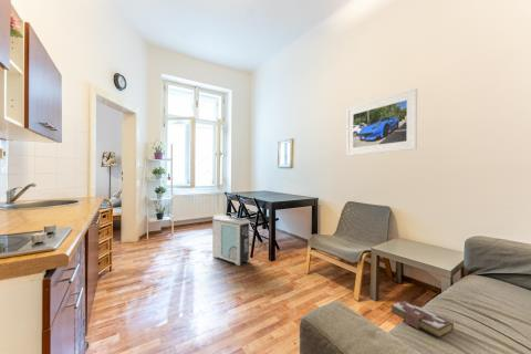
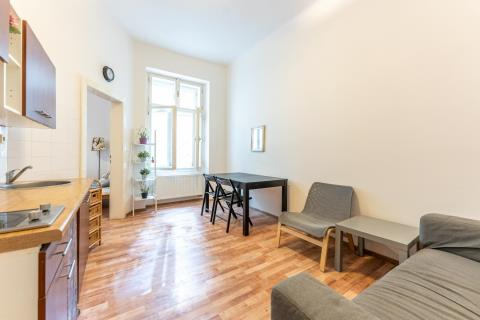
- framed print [345,87,418,157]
- air purifier [211,214,251,267]
- book [389,300,455,337]
